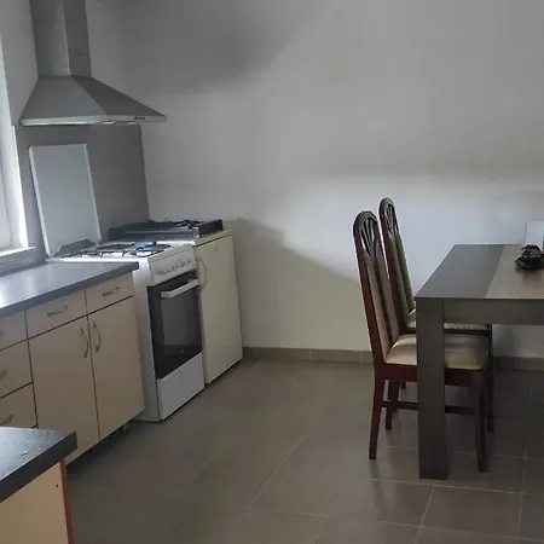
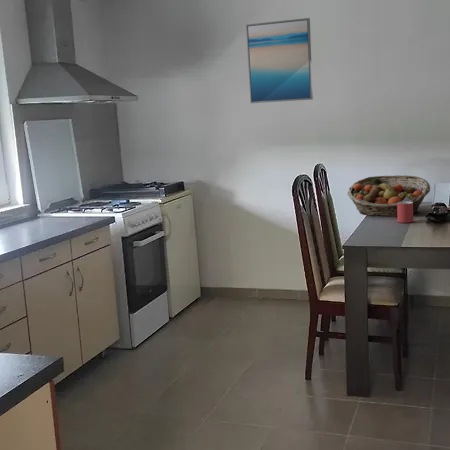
+ wall art [245,17,314,104]
+ mug [396,201,414,224]
+ fruit basket [347,174,431,218]
